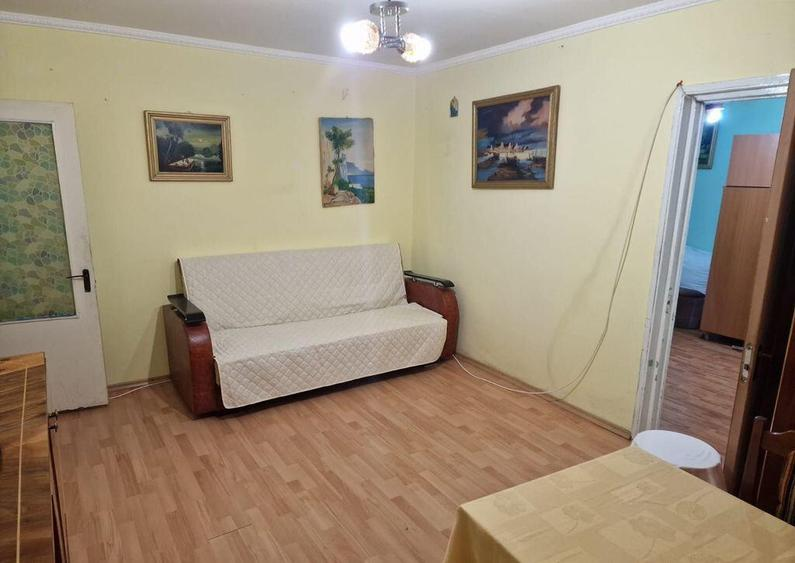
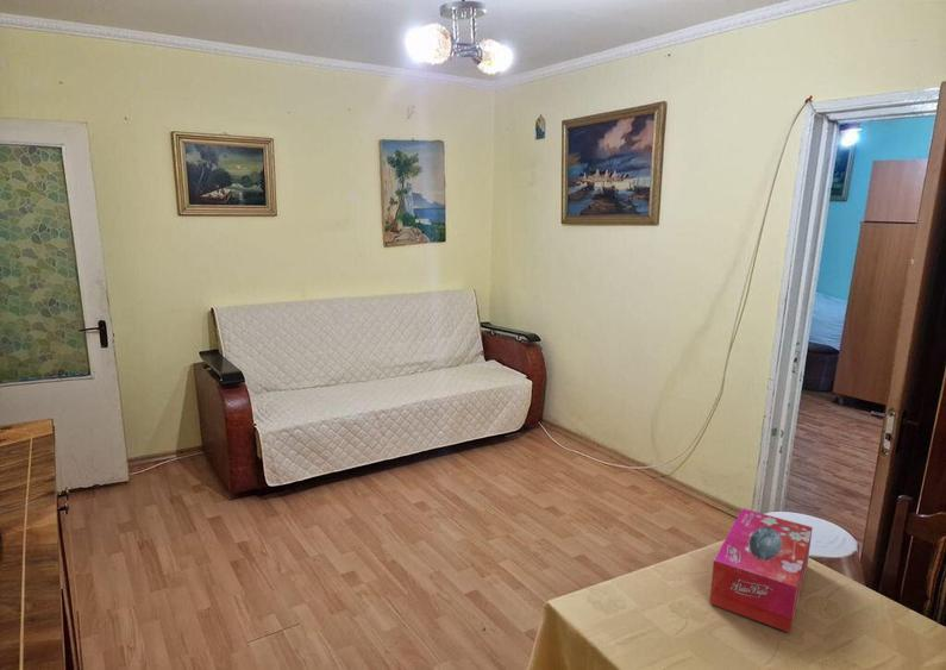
+ tissue box [708,507,814,634]
